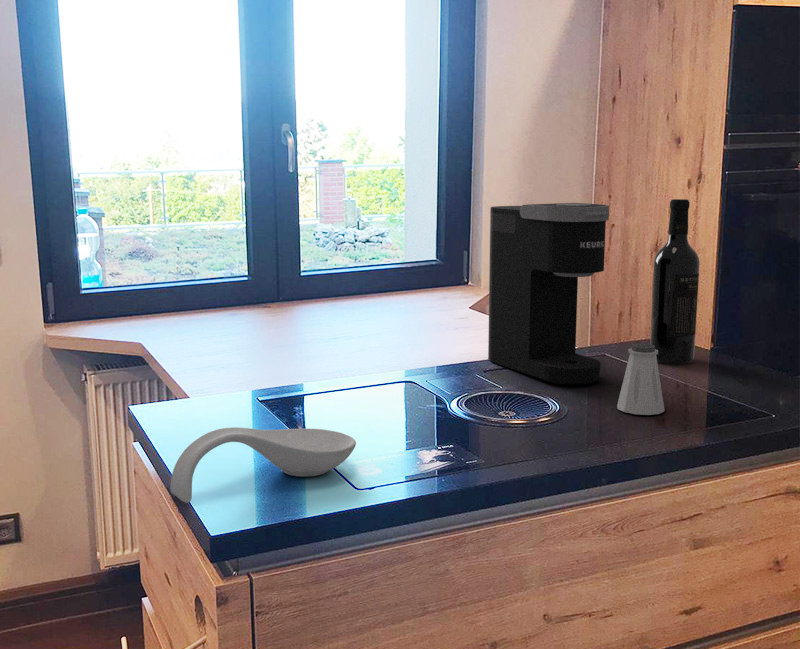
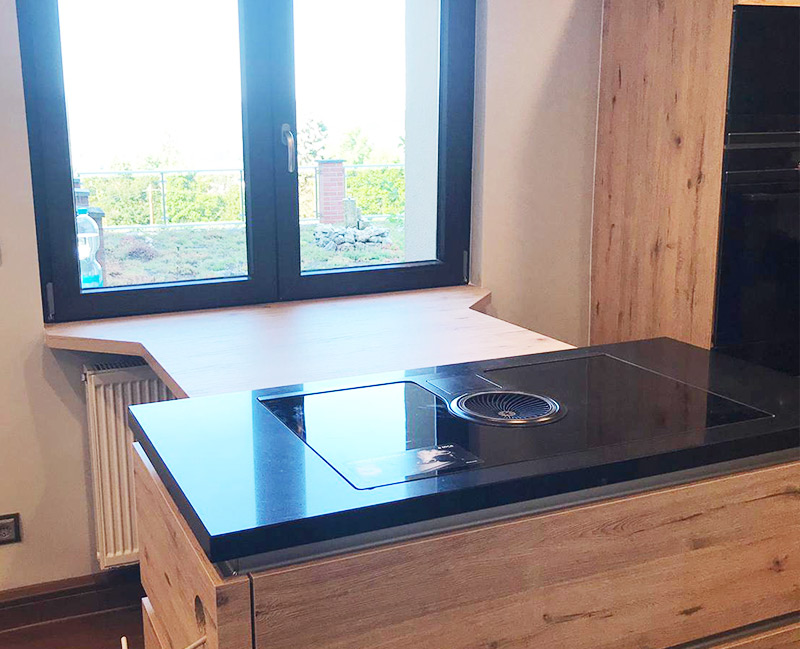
- spoon rest [169,426,357,504]
- wine bottle [649,198,701,365]
- saltshaker [616,342,666,416]
- coffee maker [487,202,610,386]
